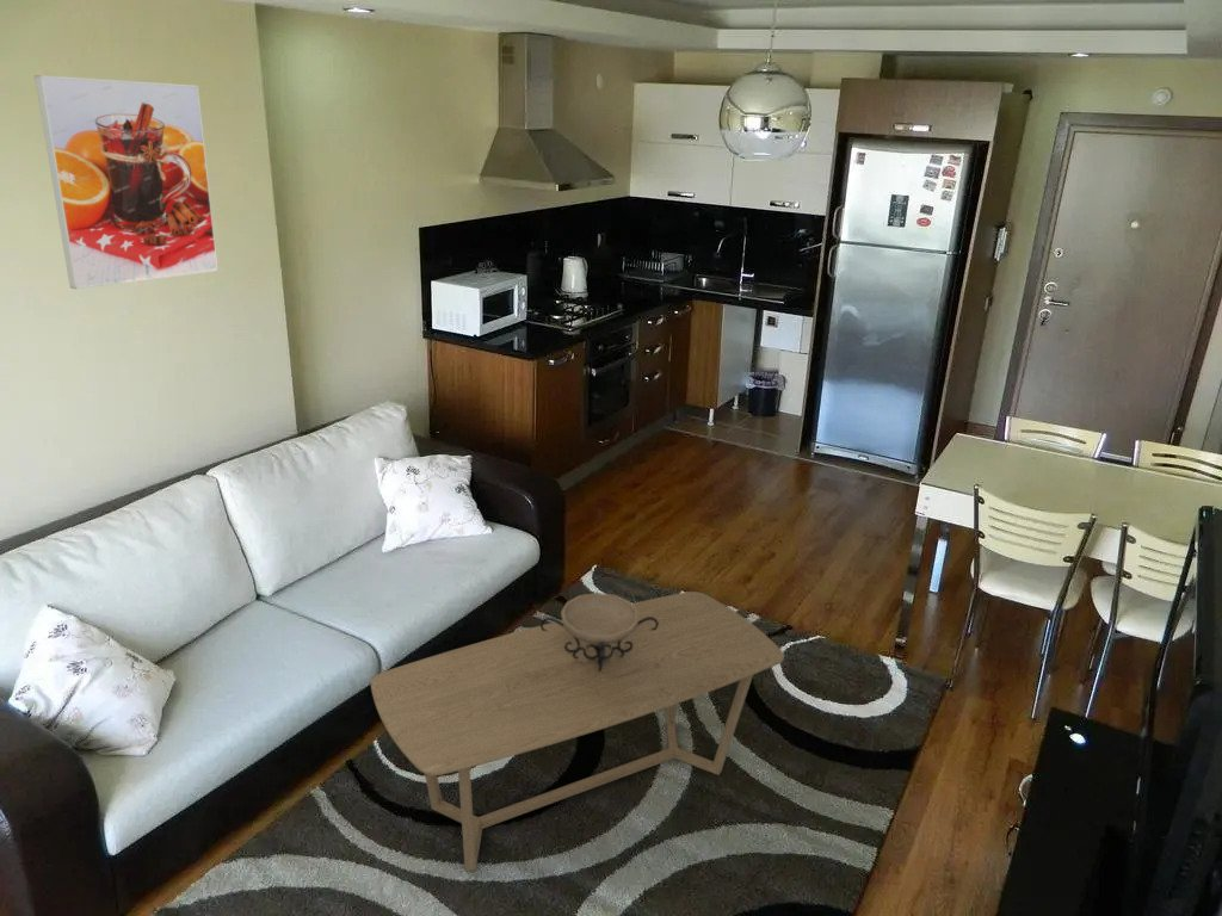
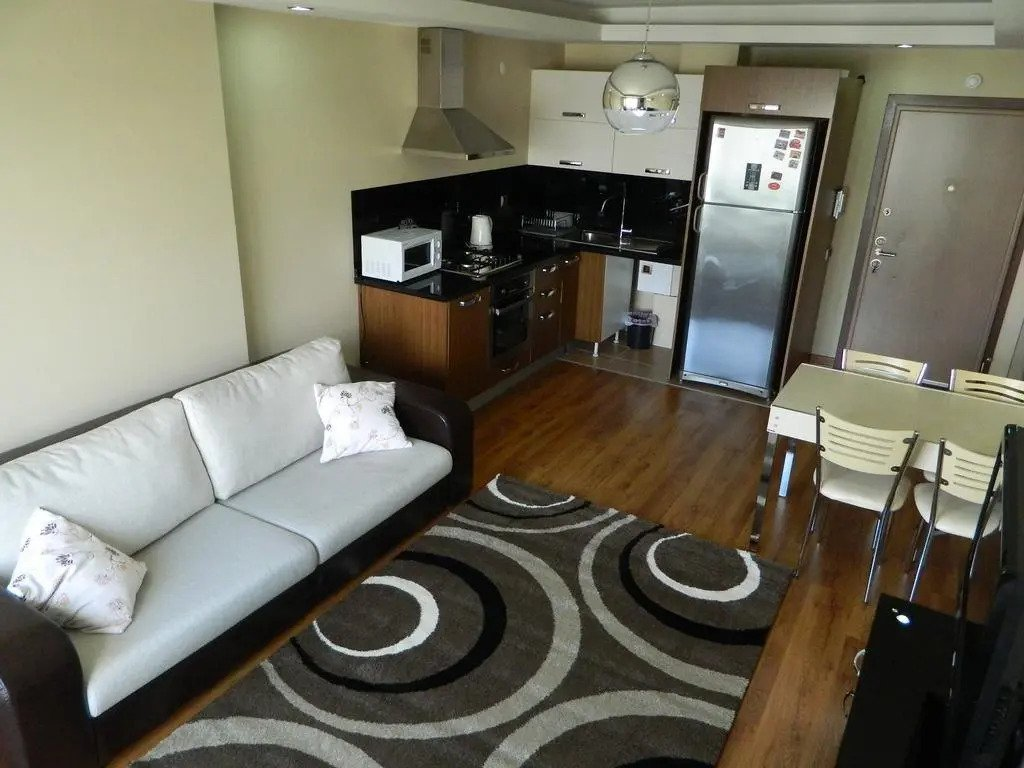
- decorative bowl [539,590,659,671]
- coffee table [370,590,785,872]
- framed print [33,74,220,290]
